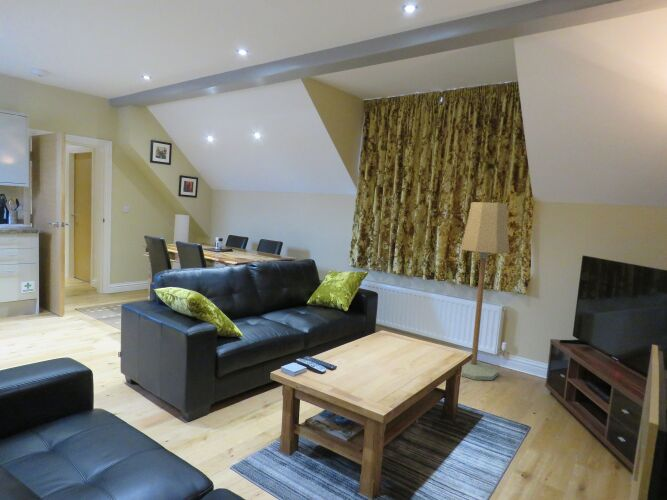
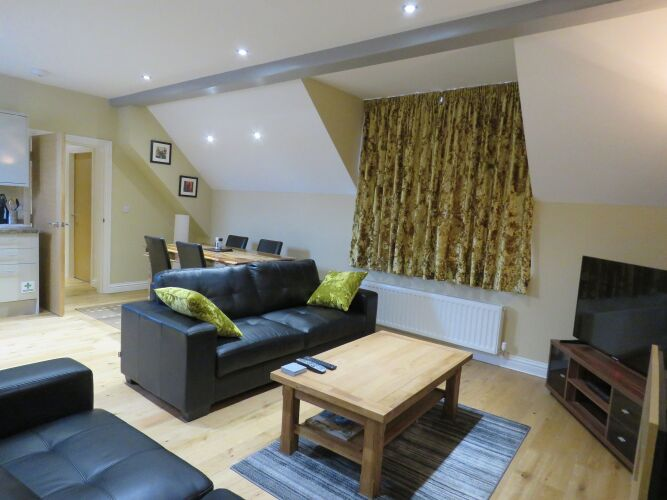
- floor lamp [460,201,511,381]
